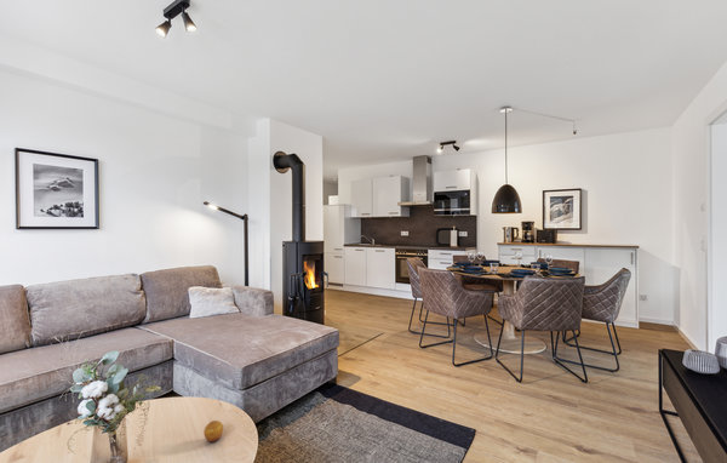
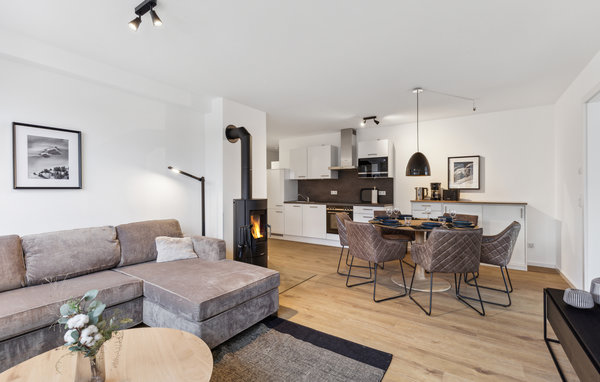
- fruit [202,419,224,444]
